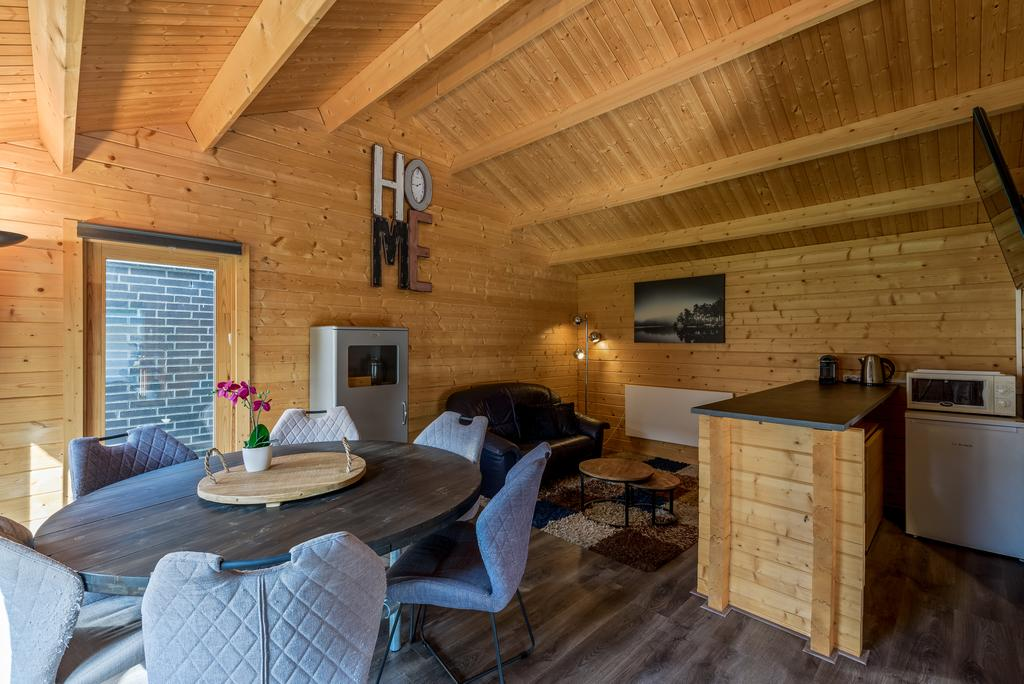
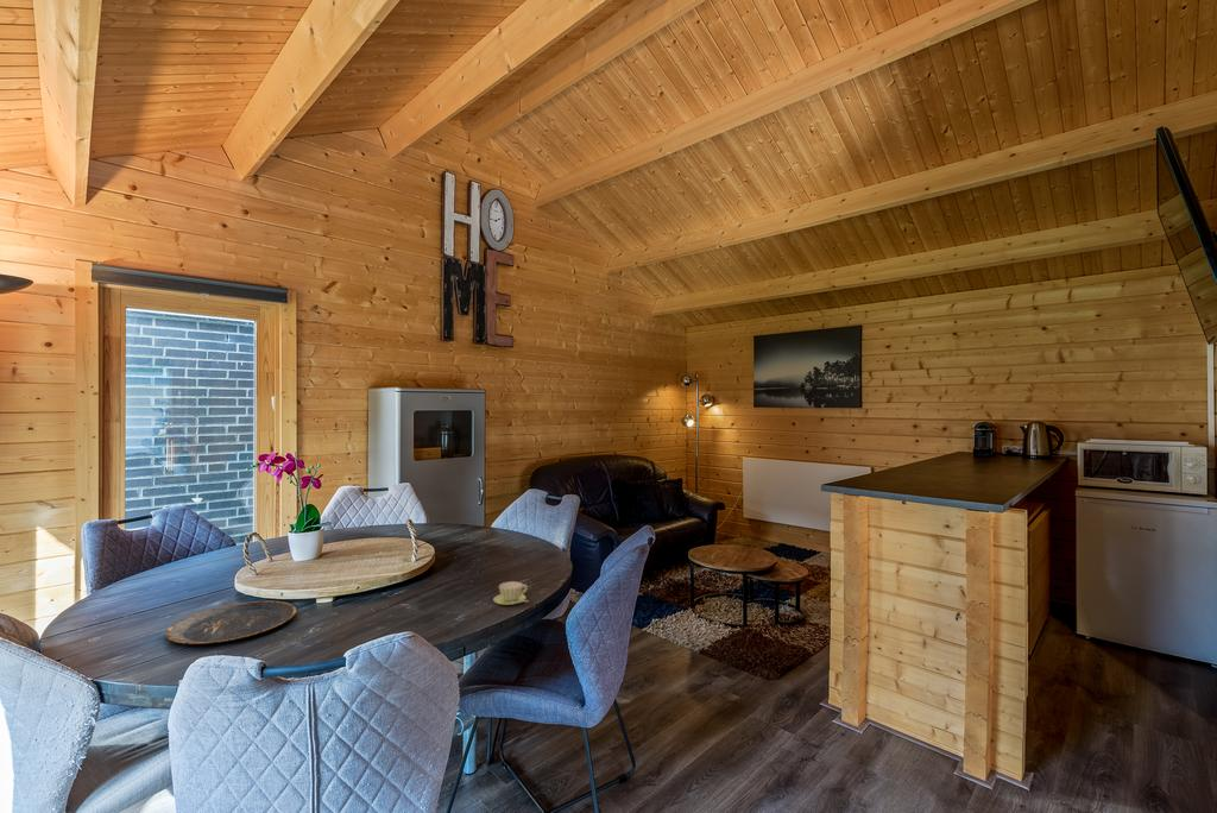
+ cup [492,580,530,606]
+ plate [165,600,297,645]
